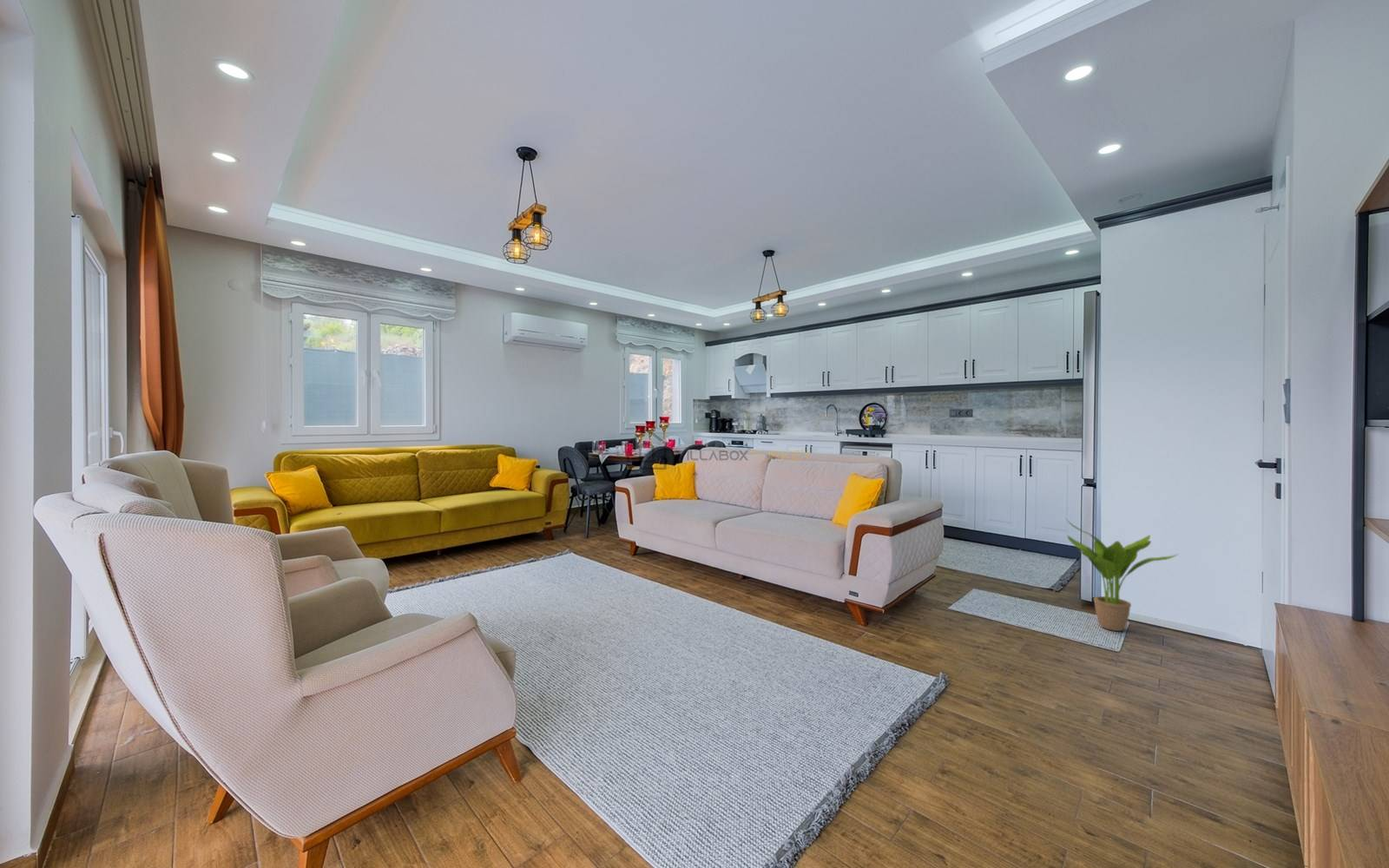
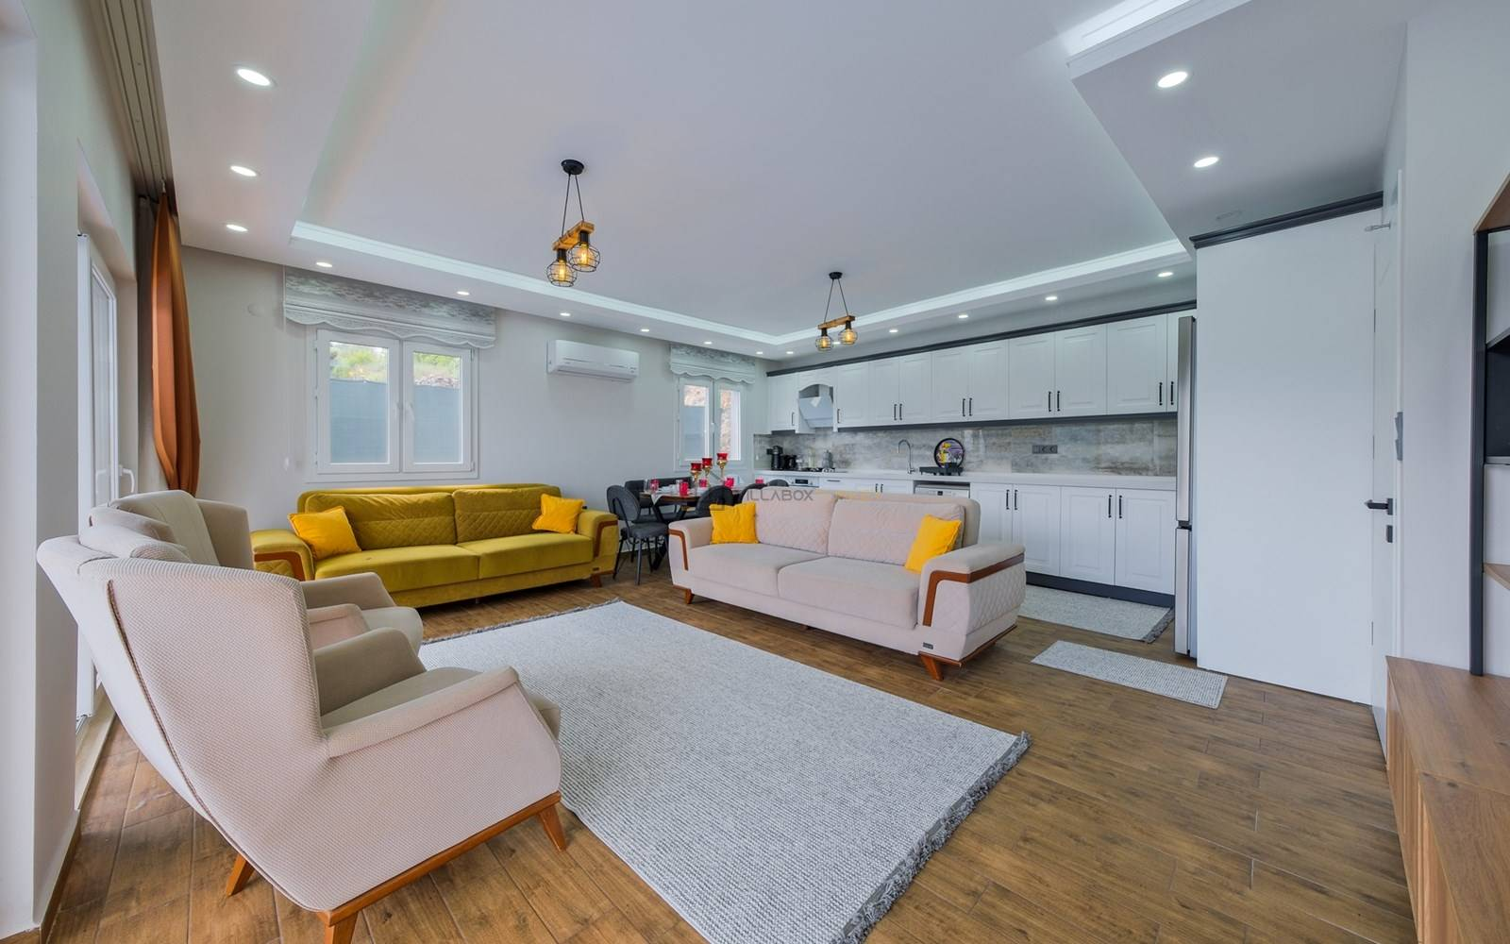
- potted plant [1065,518,1179,632]
